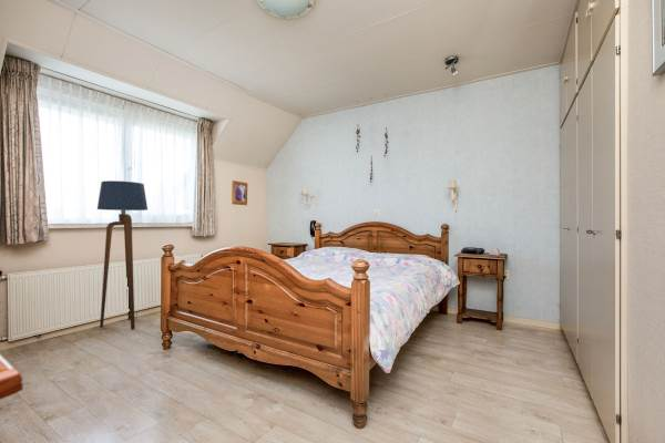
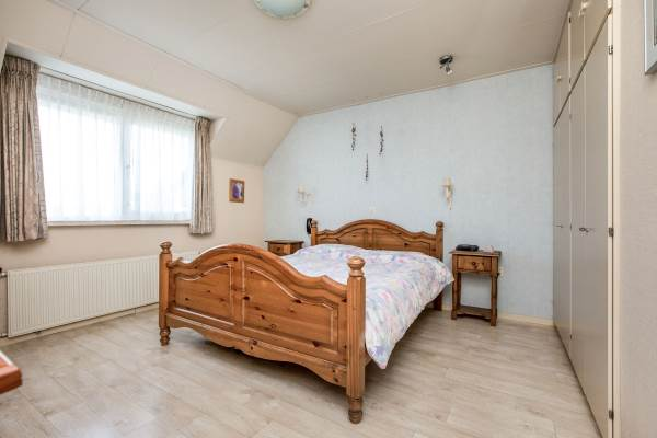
- floor lamp [96,179,149,330]
